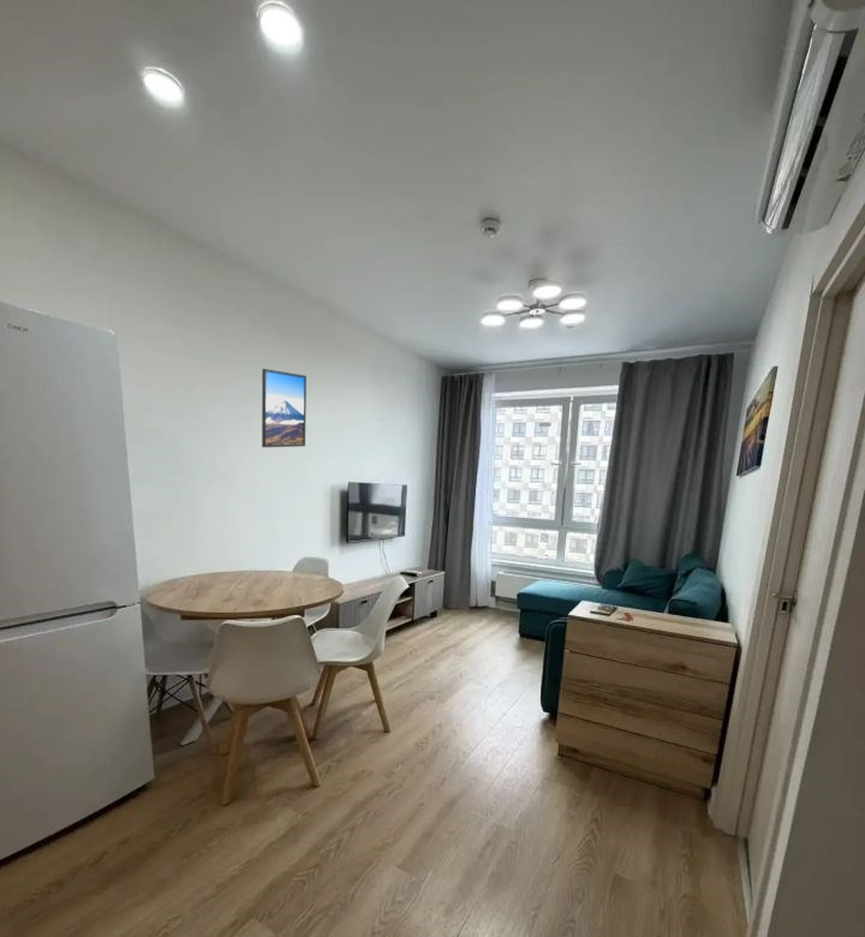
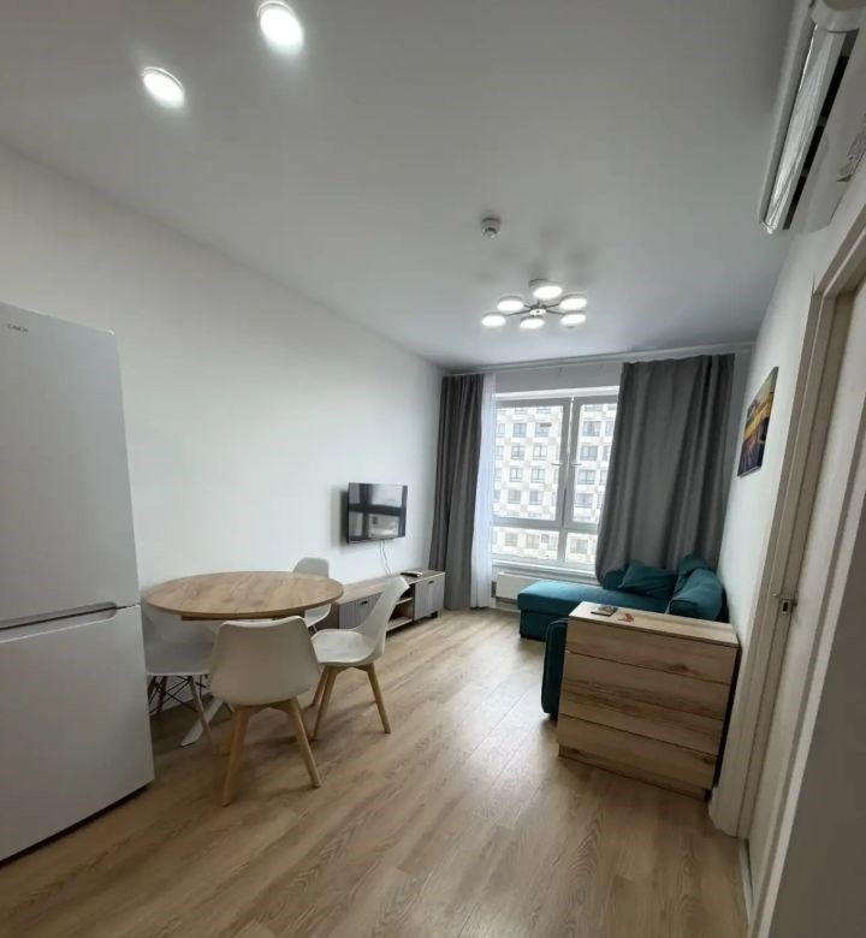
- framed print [261,368,308,448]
